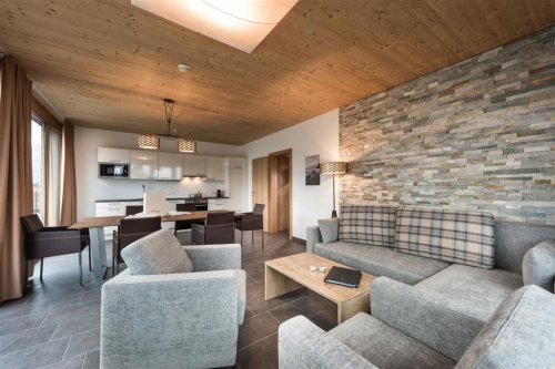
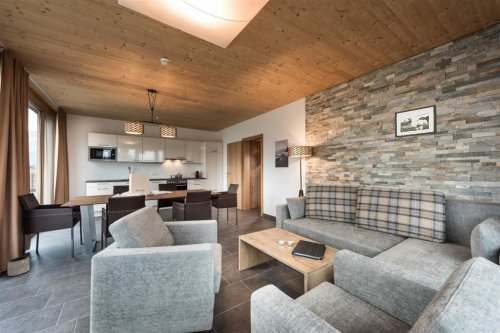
+ planter [7,255,31,277]
+ picture frame [394,104,438,139]
